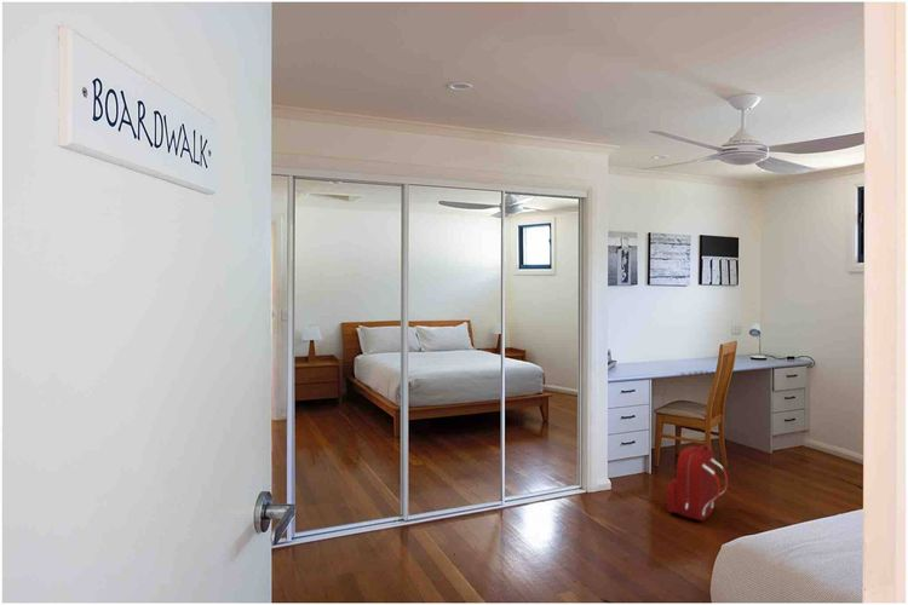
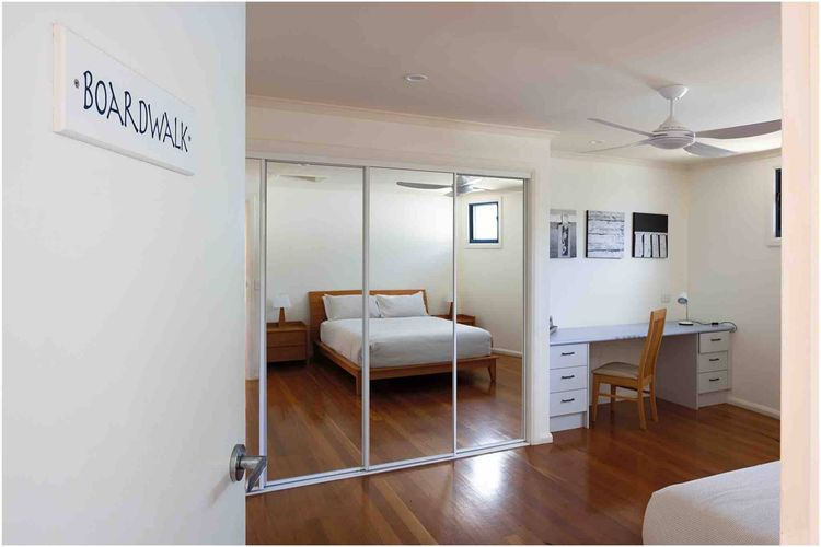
- backpack [666,444,729,522]
